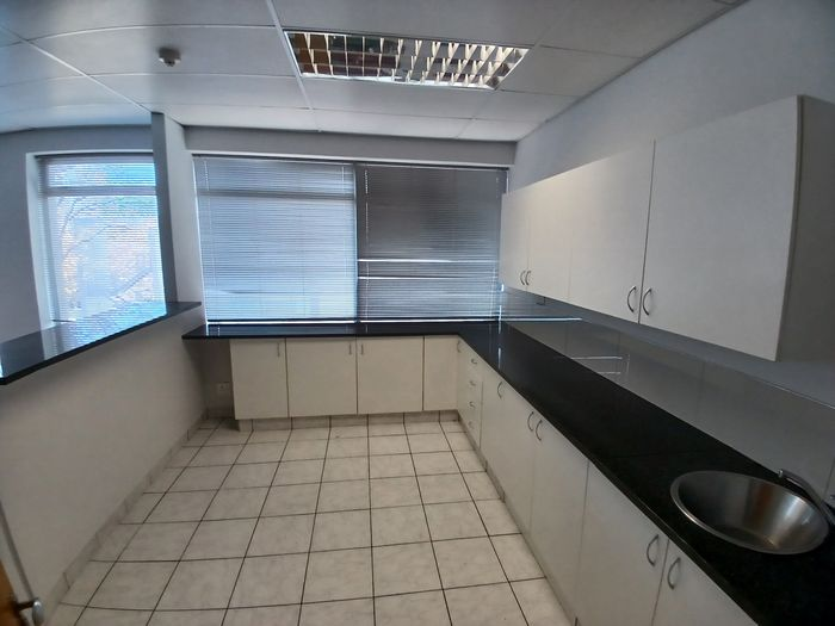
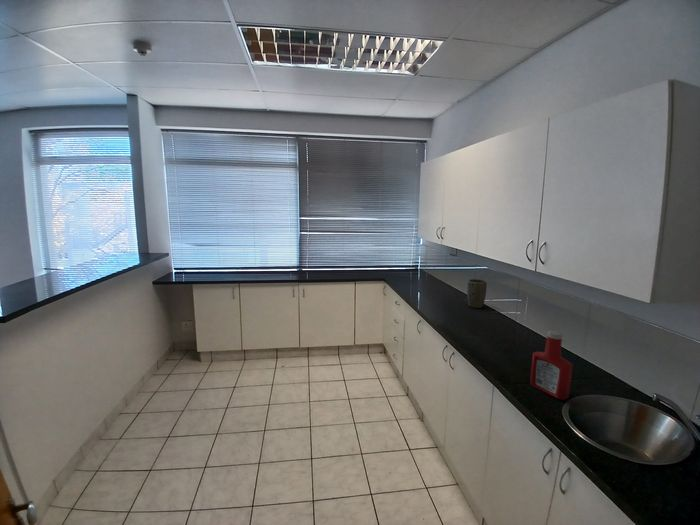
+ plant pot [466,278,488,309]
+ soap bottle [529,330,574,401]
